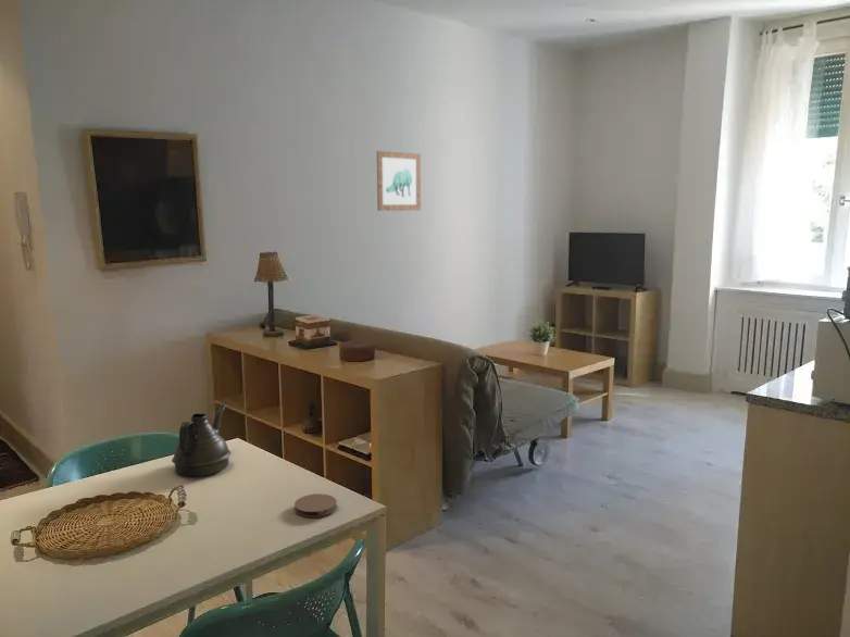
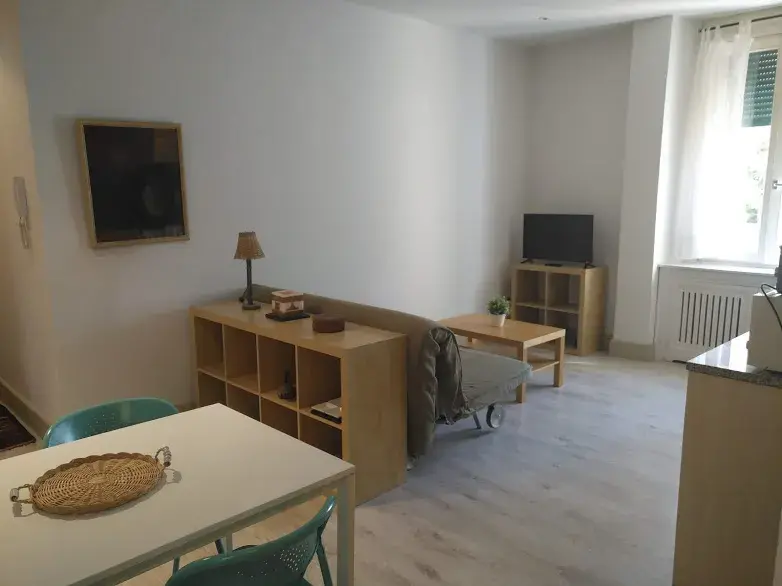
- coaster [293,492,338,519]
- teapot [171,403,232,477]
- wall art [376,150,422,212]
